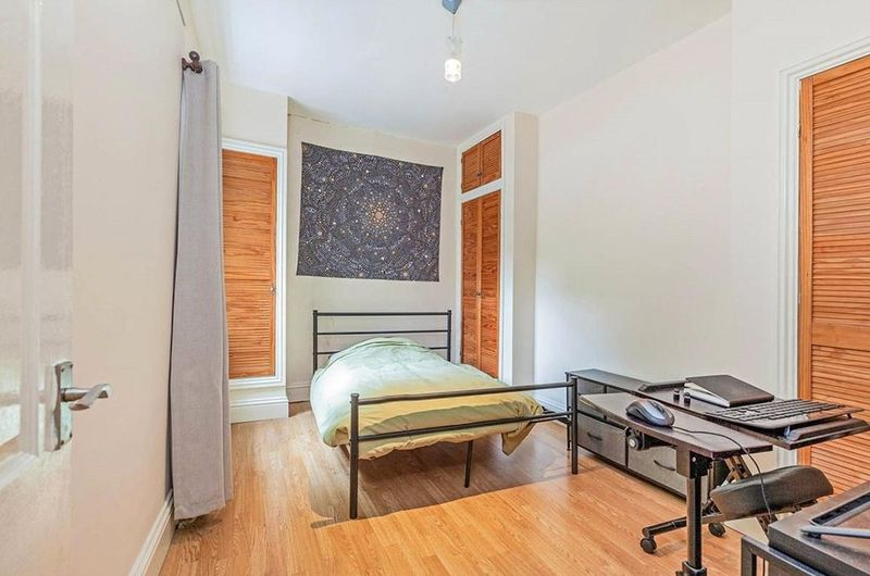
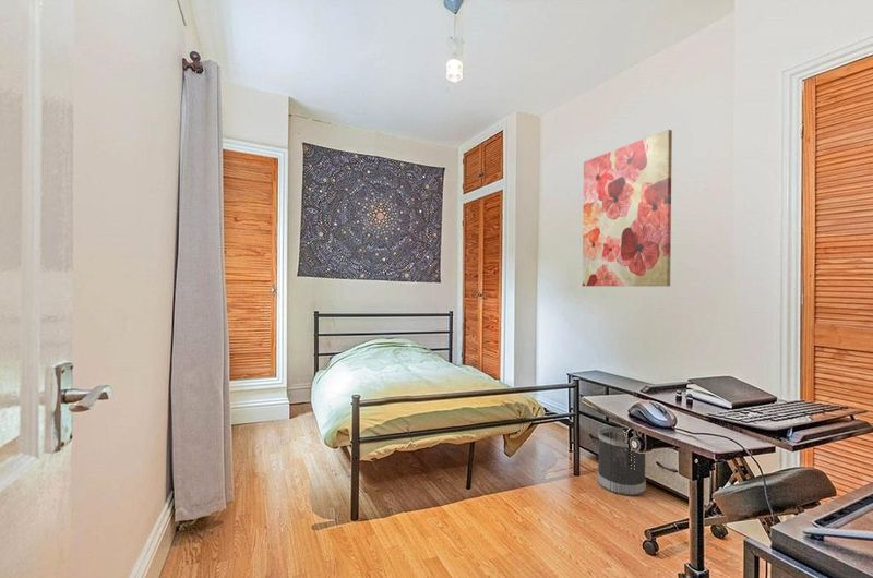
+ wall art [582,129,673,287]
+ wastebasket [597,426,647,497]
